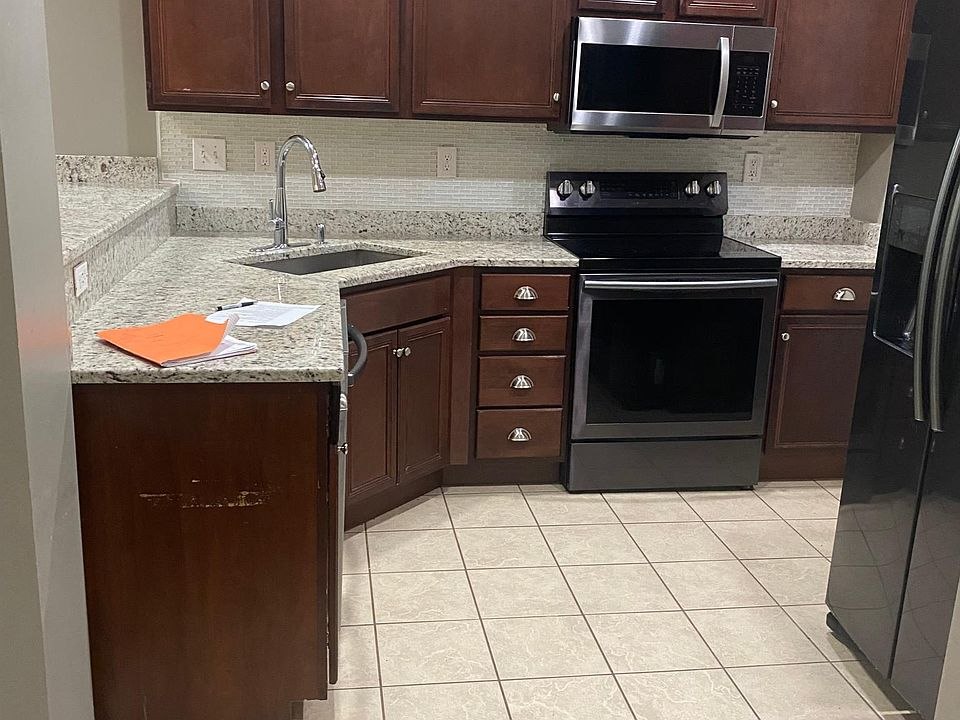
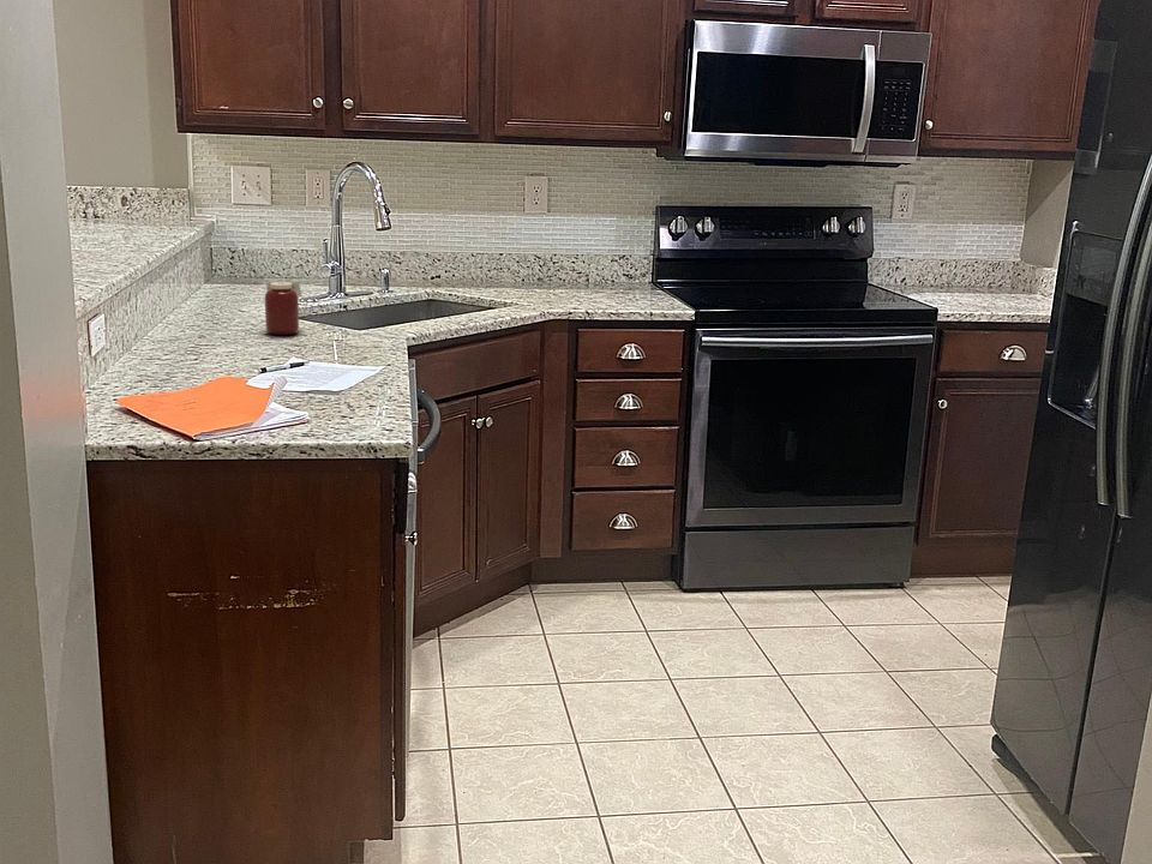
+ jar [264,281,304,336]
